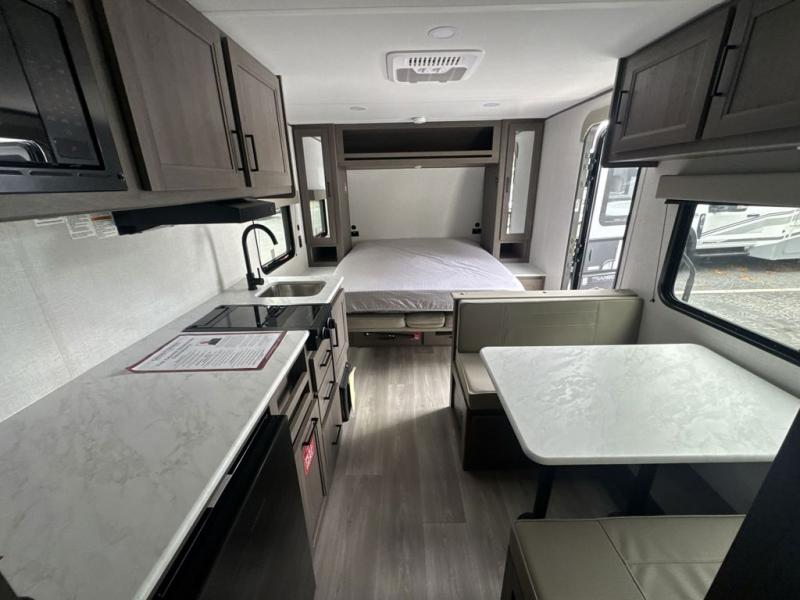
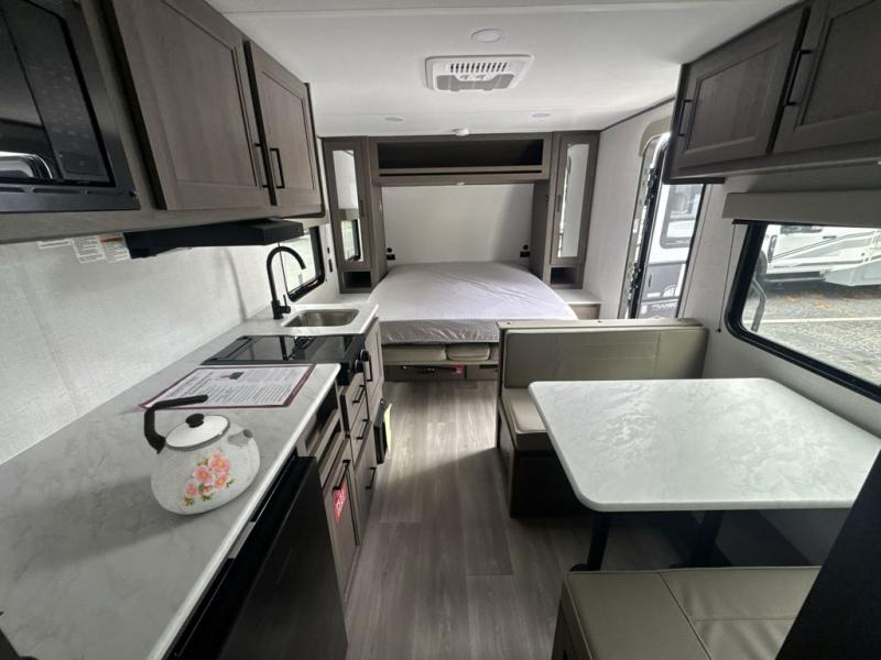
+ kettle [143,394,261,515]
